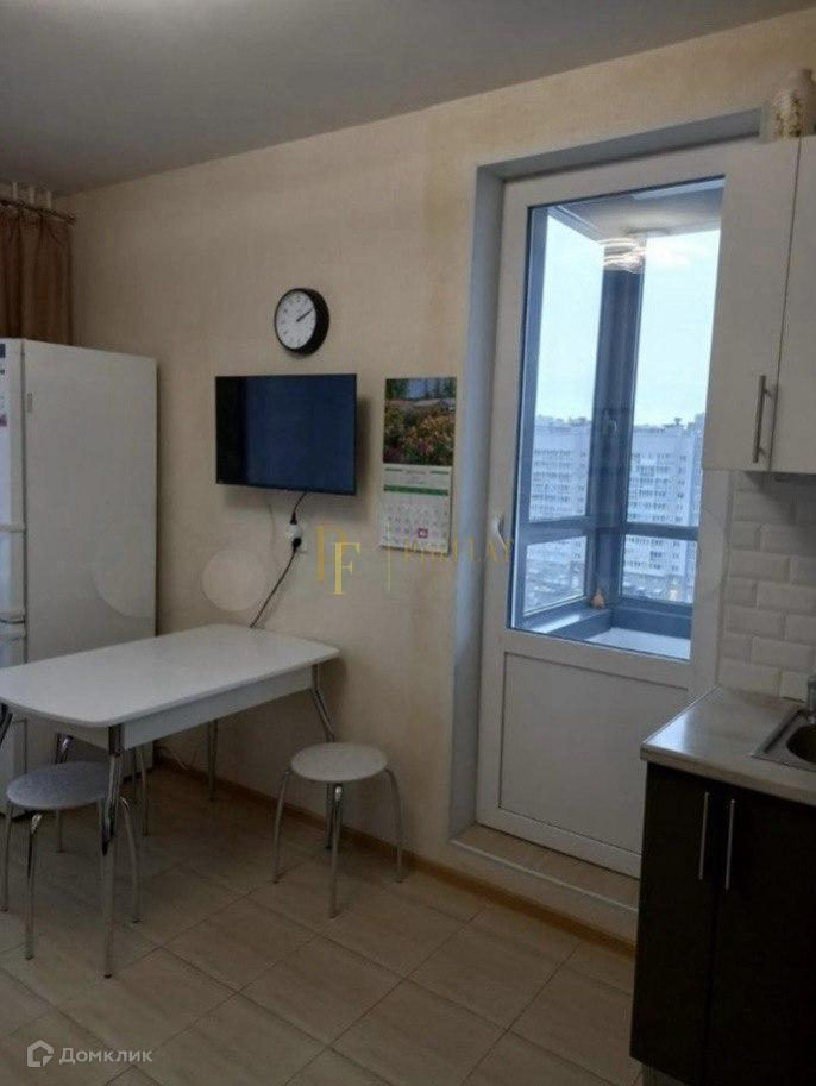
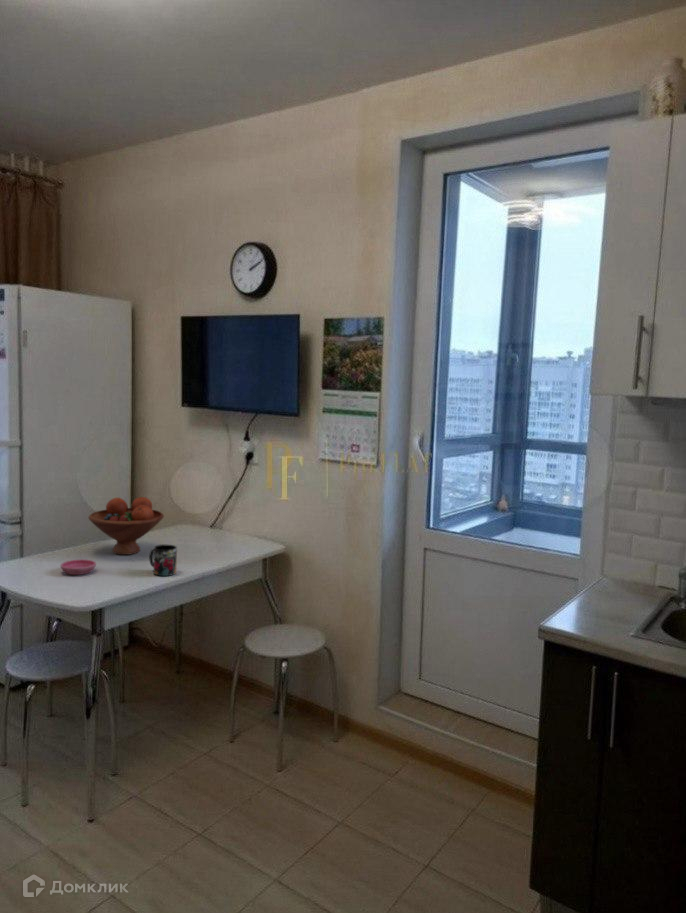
+ saucer [60,558,97,576]
+ fruit bowl [87,496,165,556]
+ mug [148,544,178,577]
